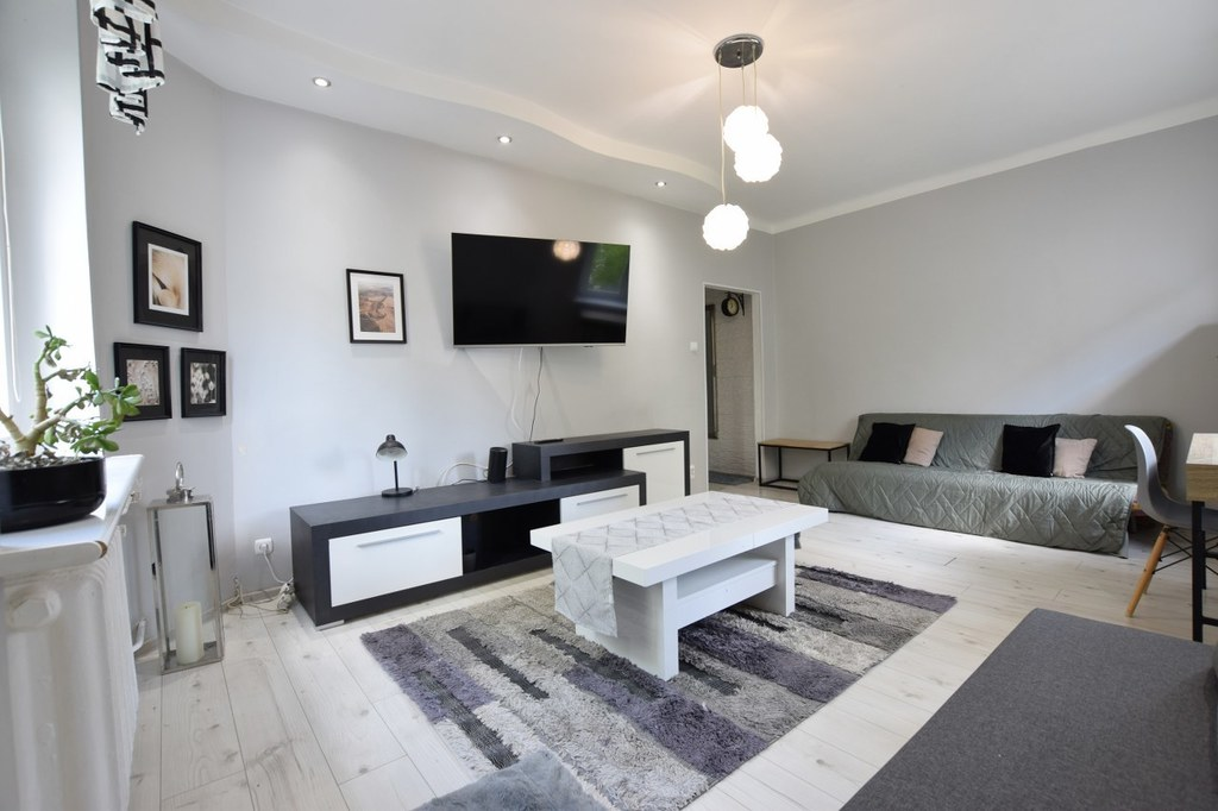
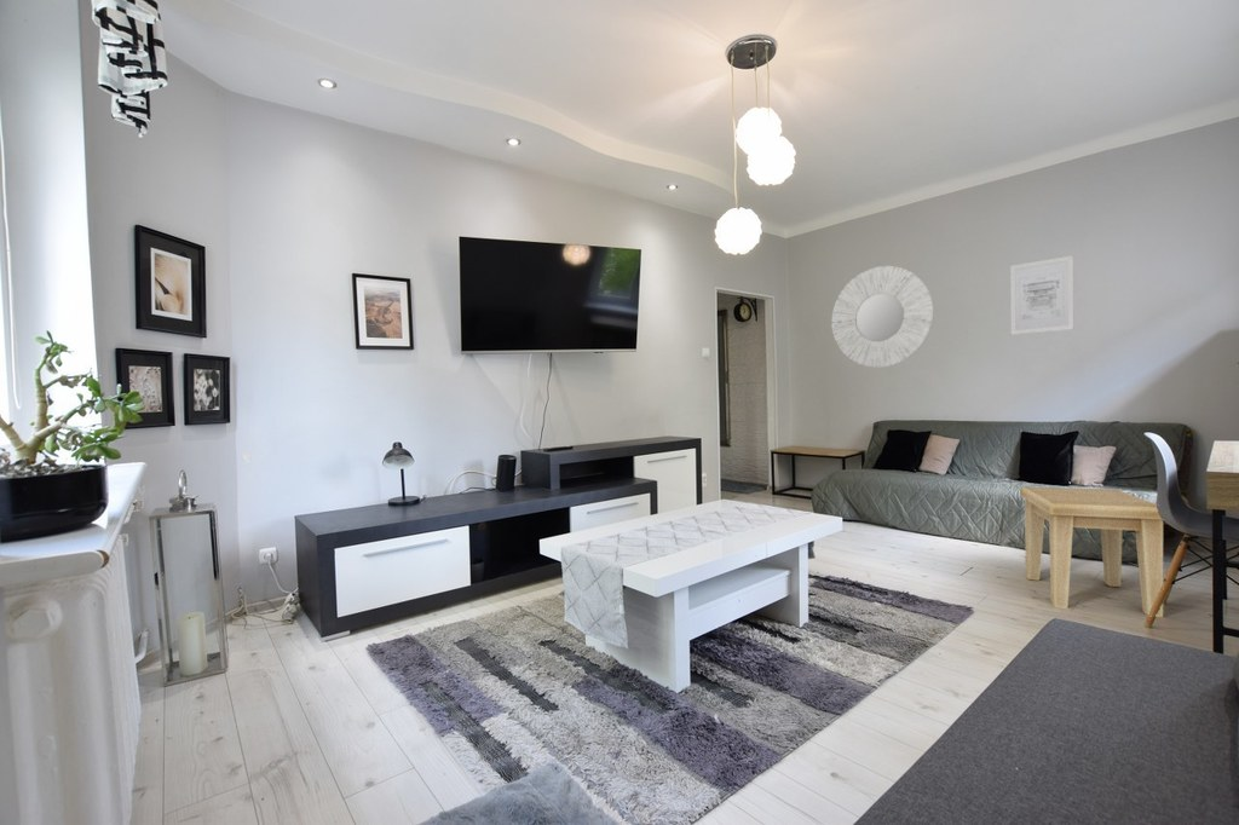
+ side table [1019,486,1164,618]
+ wall art [1009,254,1074,336]
+ mirror [830,265,935,368]
